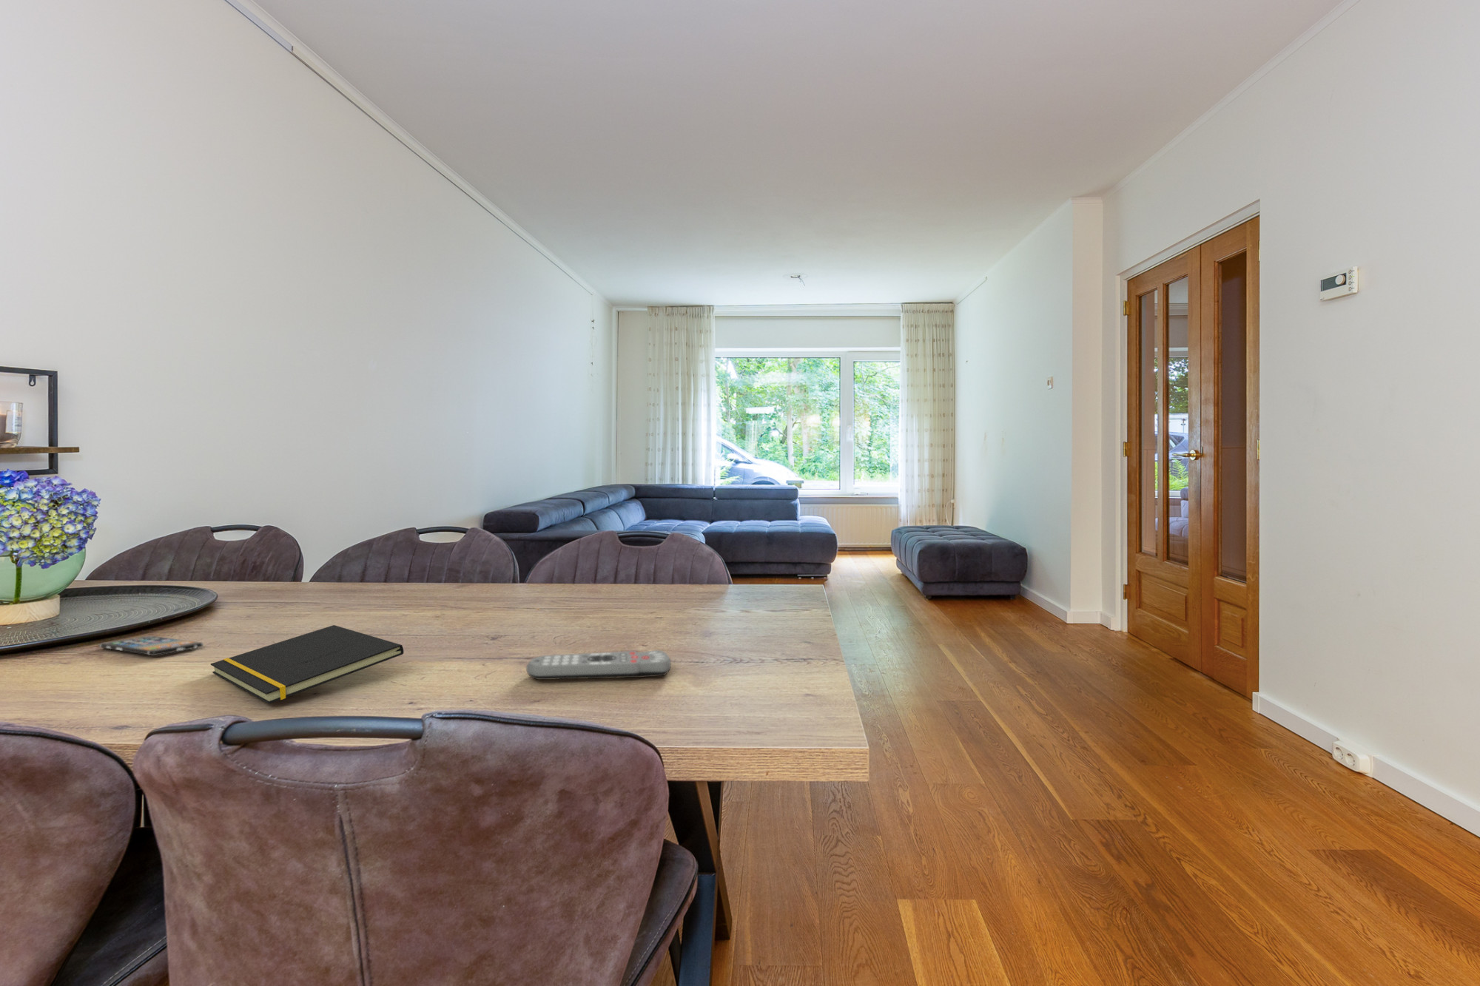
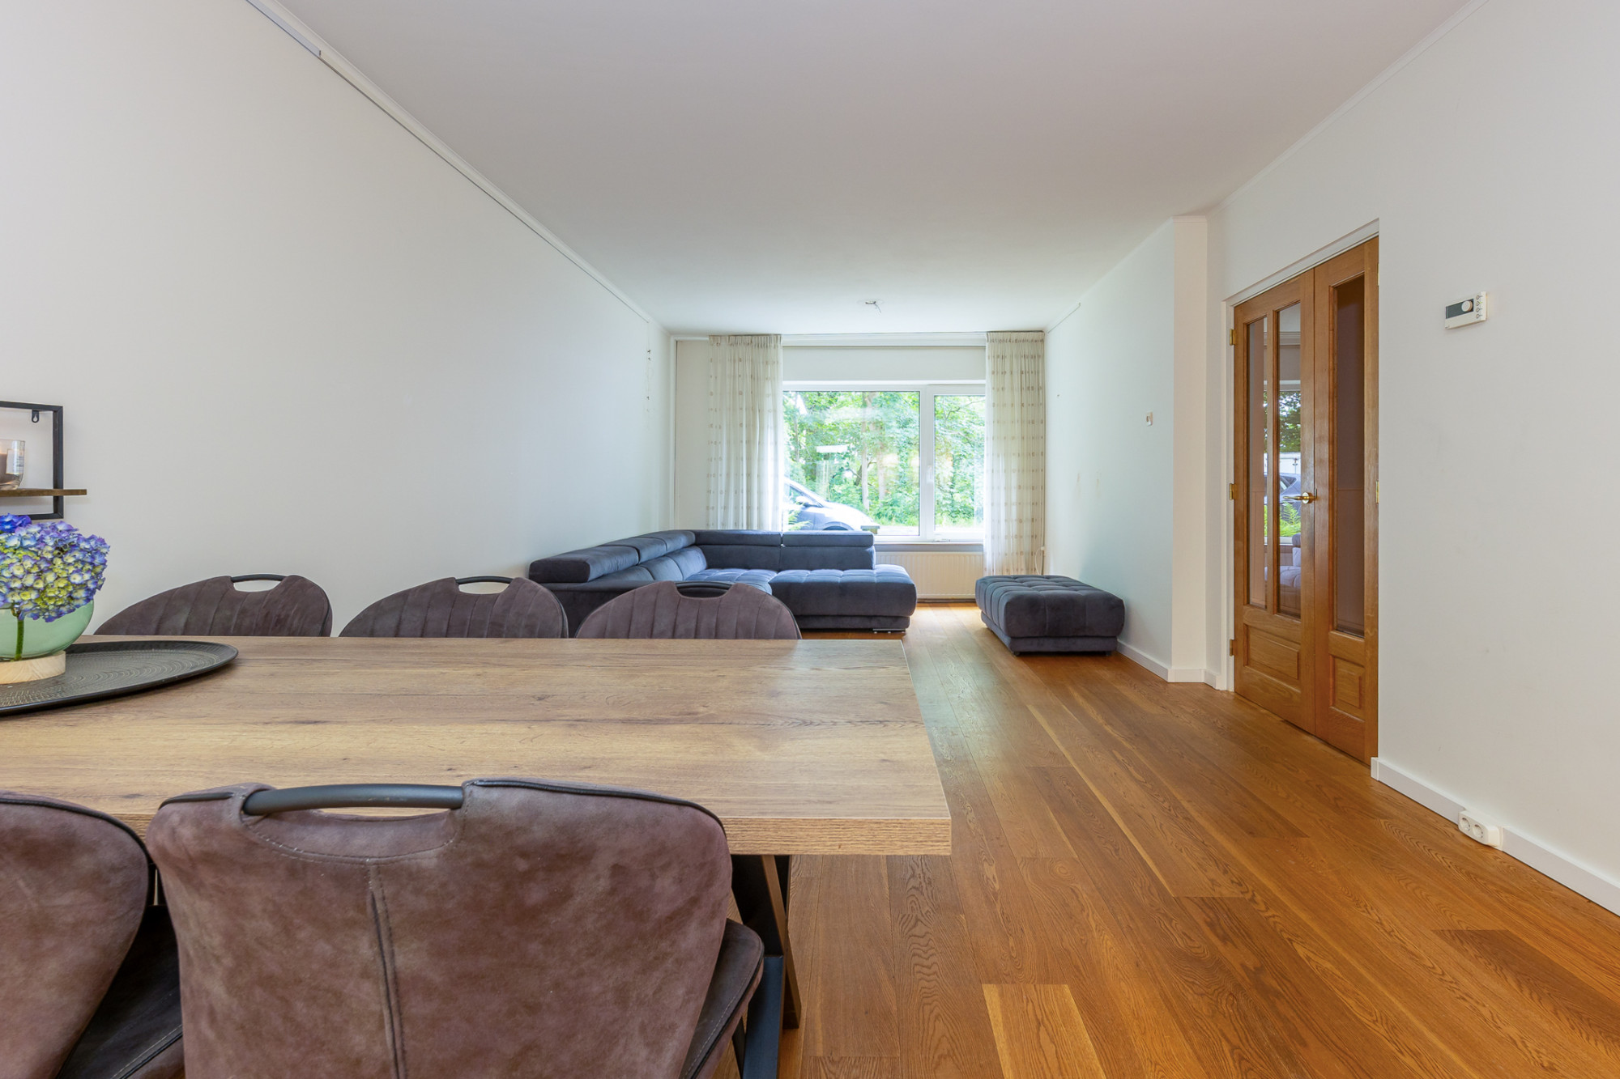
- smartphone [98,635,205,656]
- notepad [210,624,404,704]
- remote control [525,649,671,680]
